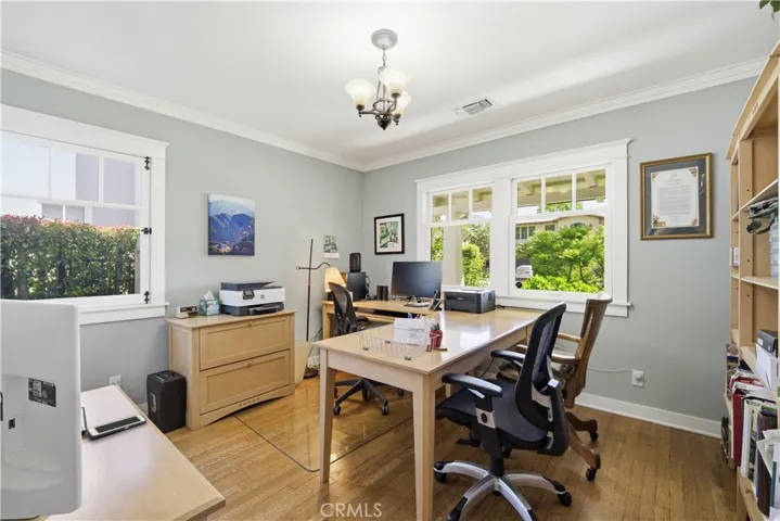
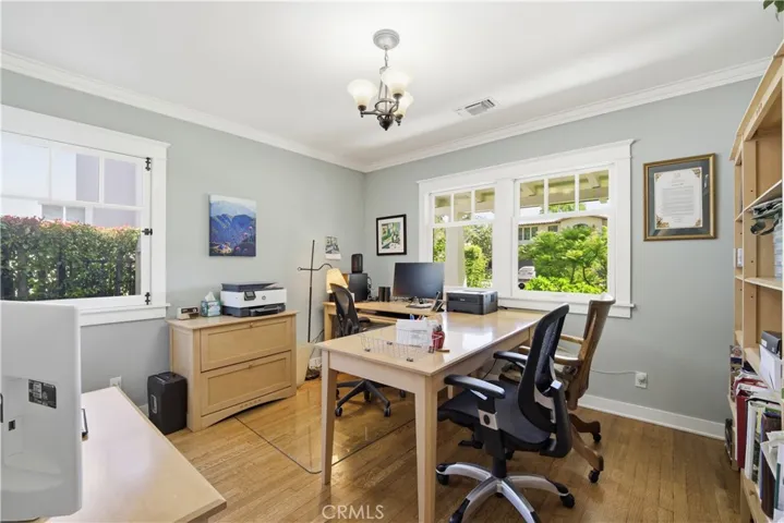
- cell phone [86,414,148,440]
